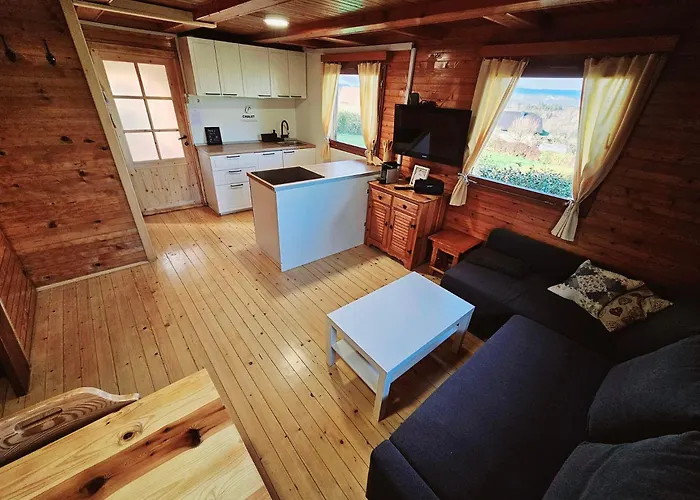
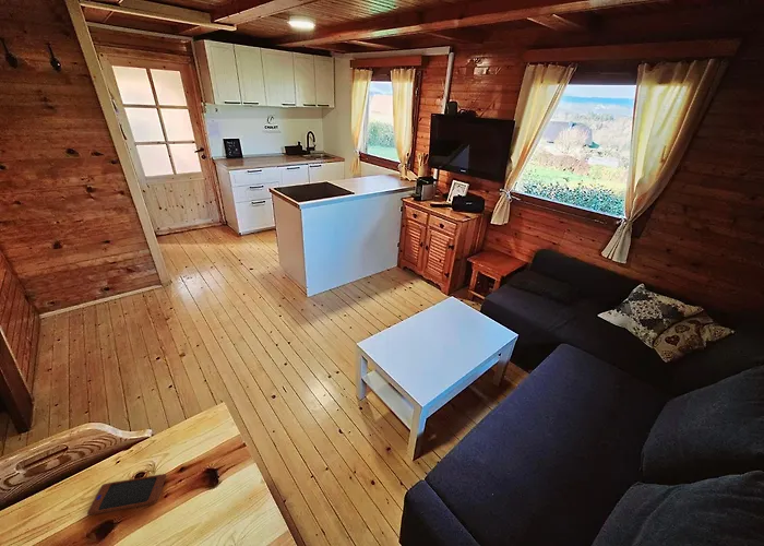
+ smartphone [86,473,167,515]
